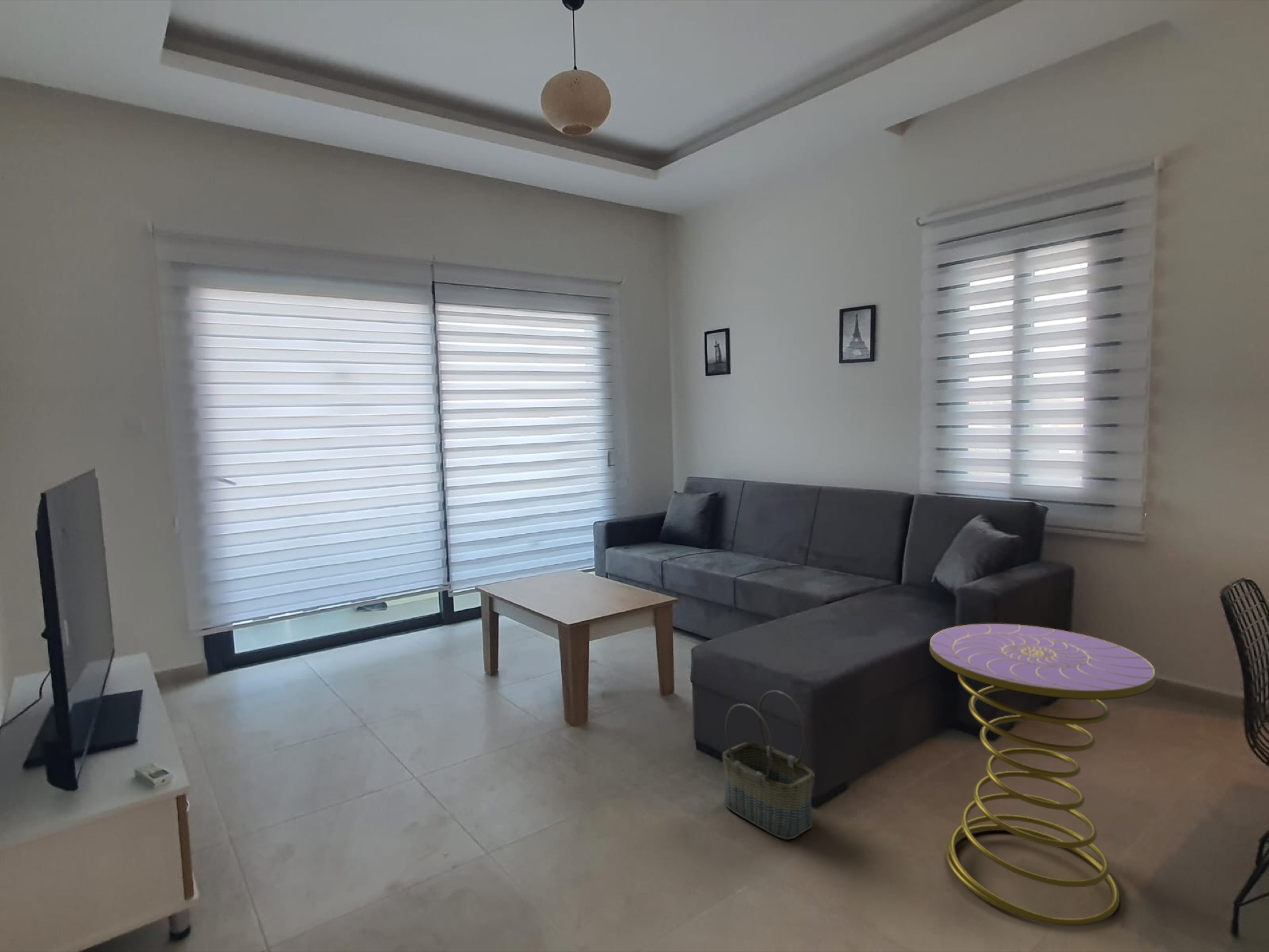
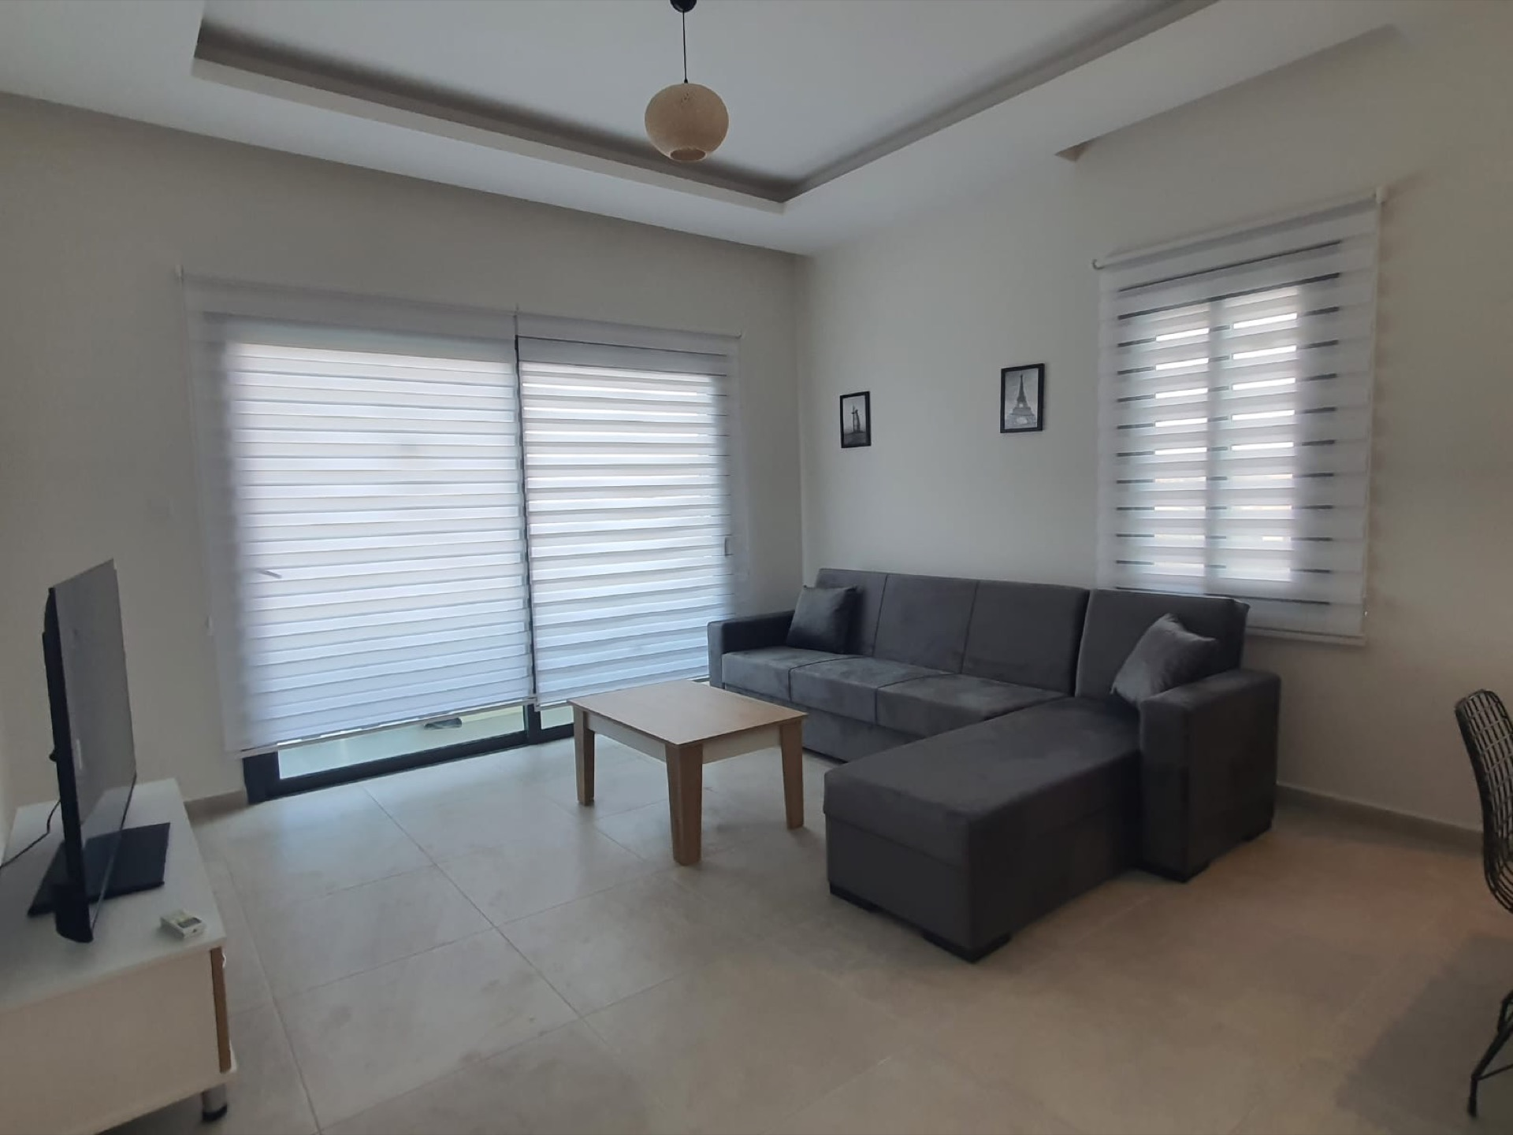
- basket [721,690,816,840]
- side table [929,623,1156,926]
